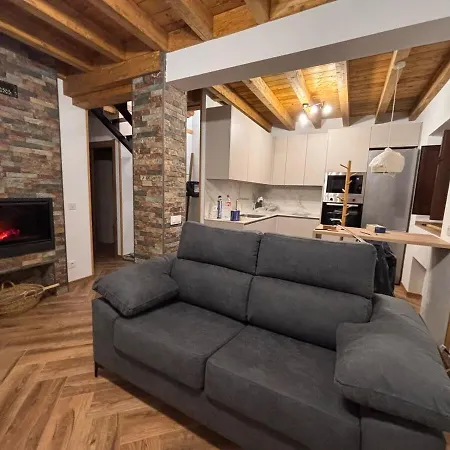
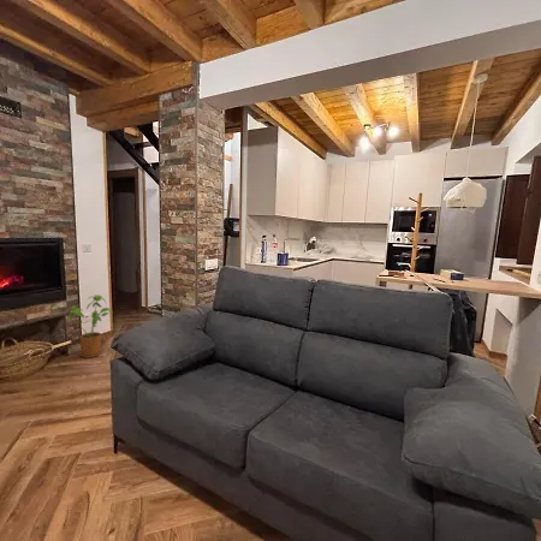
+ house plant [67,295,113,358]
